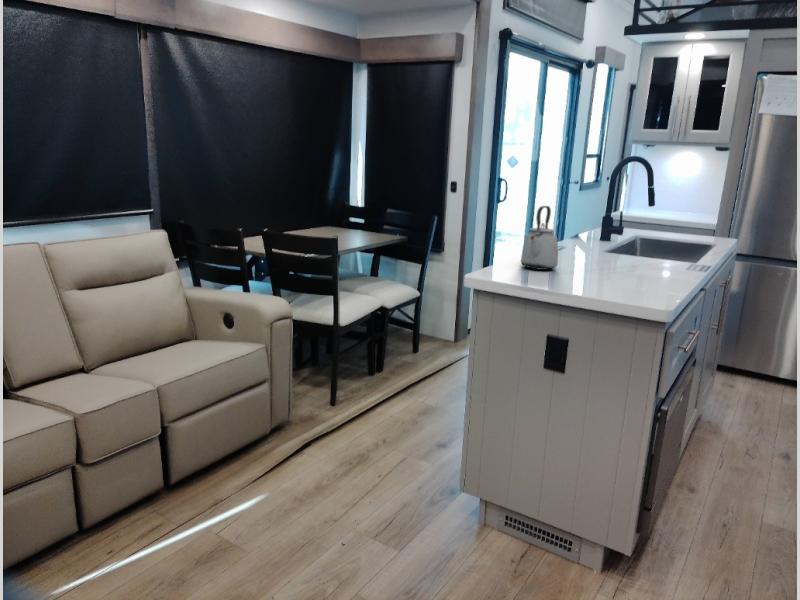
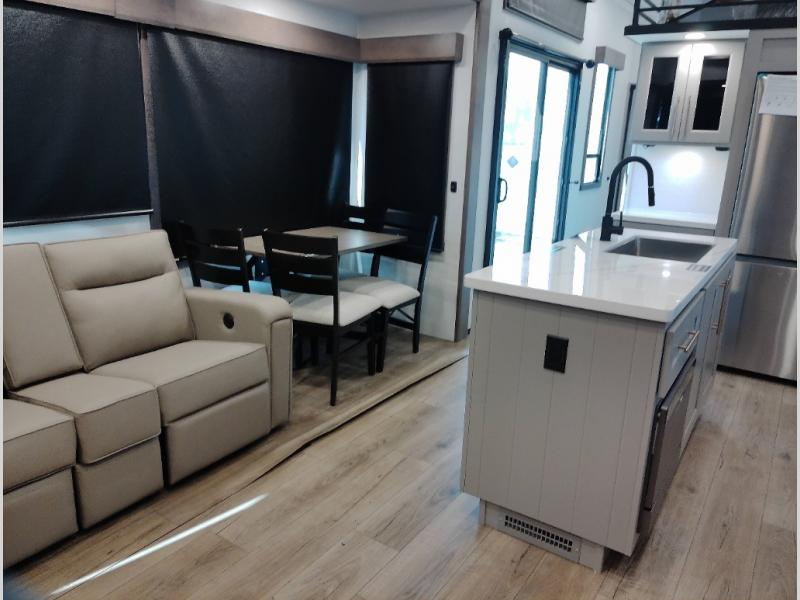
- kettle [520,205,559,271]
